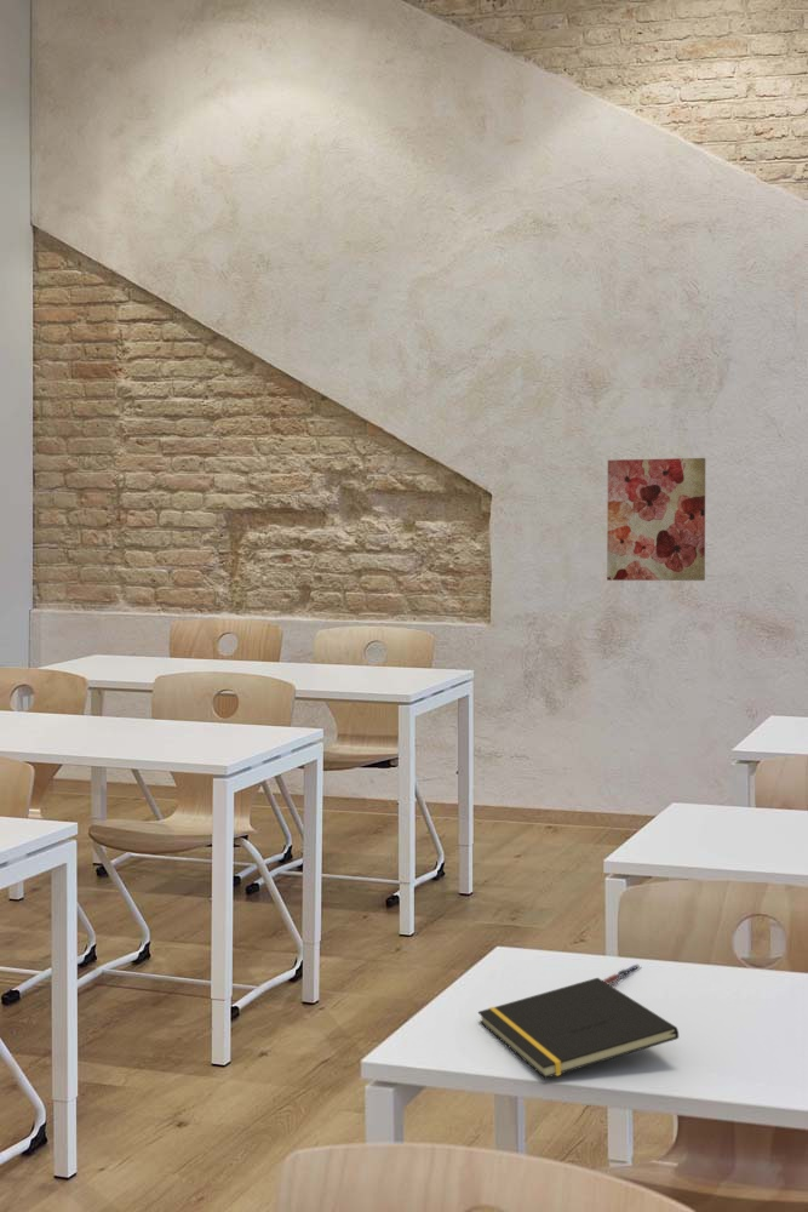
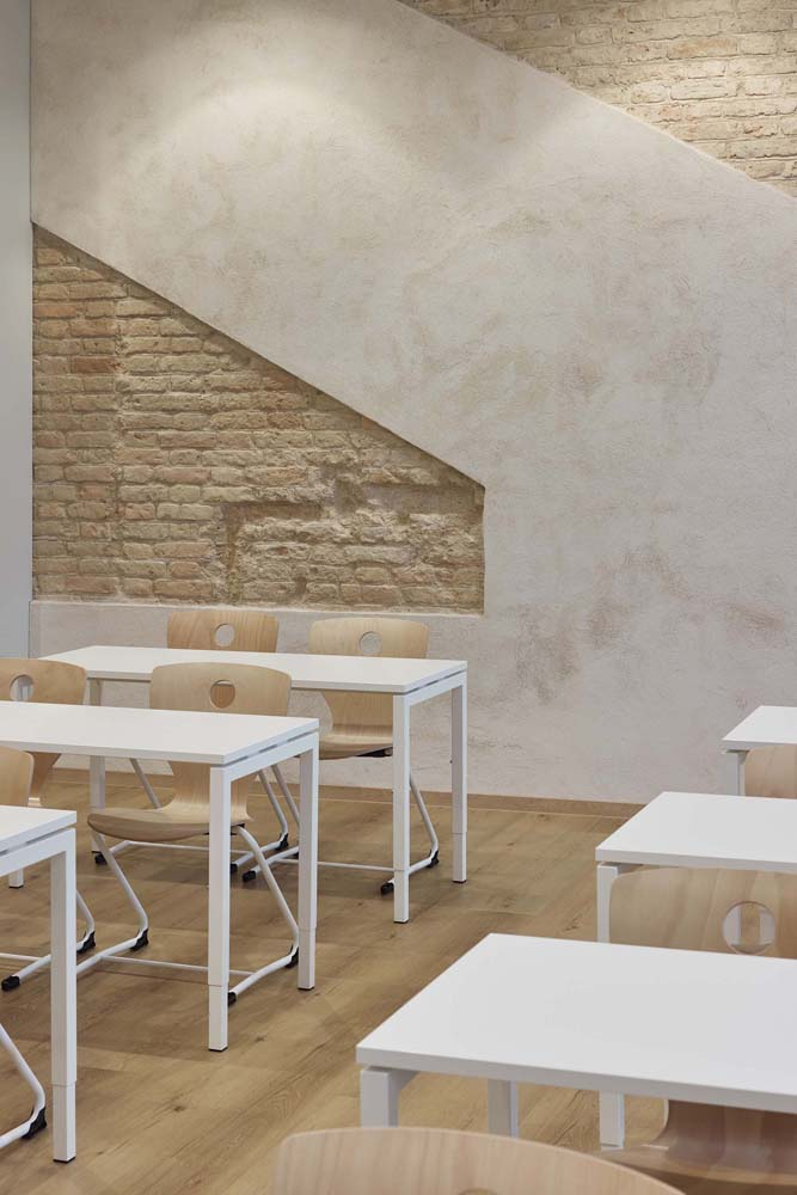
- wall art [606,457,706,582]
- pen [602,964,641,985]
- notepad [477,977,680,1080]
